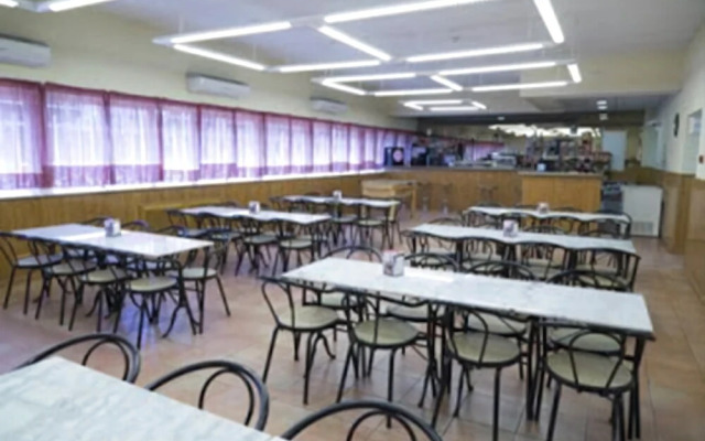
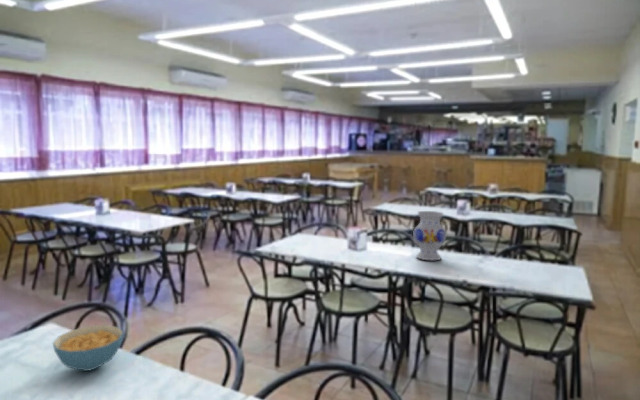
+ vase [412,210,447,261]
+ cereal bowl [52,324,125,372]
